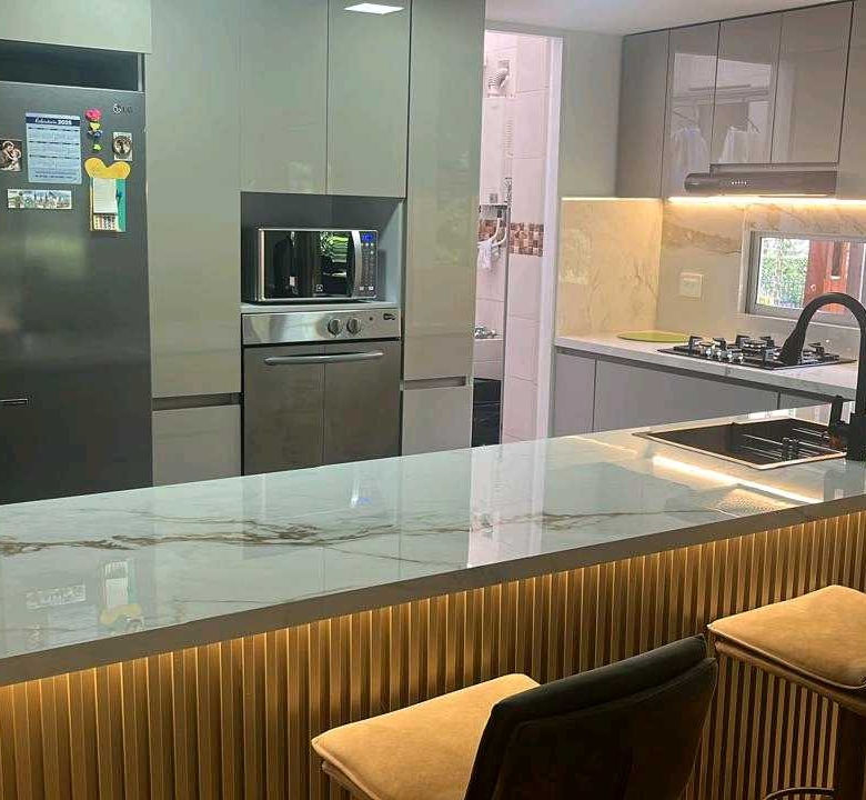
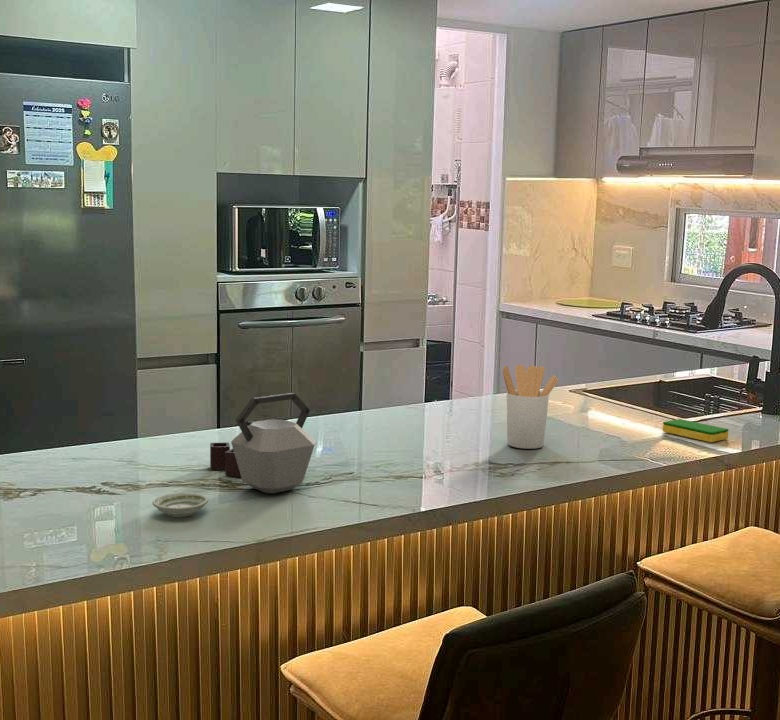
+ dish sponge [662,418,729,443]
+ saucer [152,492,209,518]
+ kettle [209,392,317,494]
+ utensil holder [502,364,559,450]
